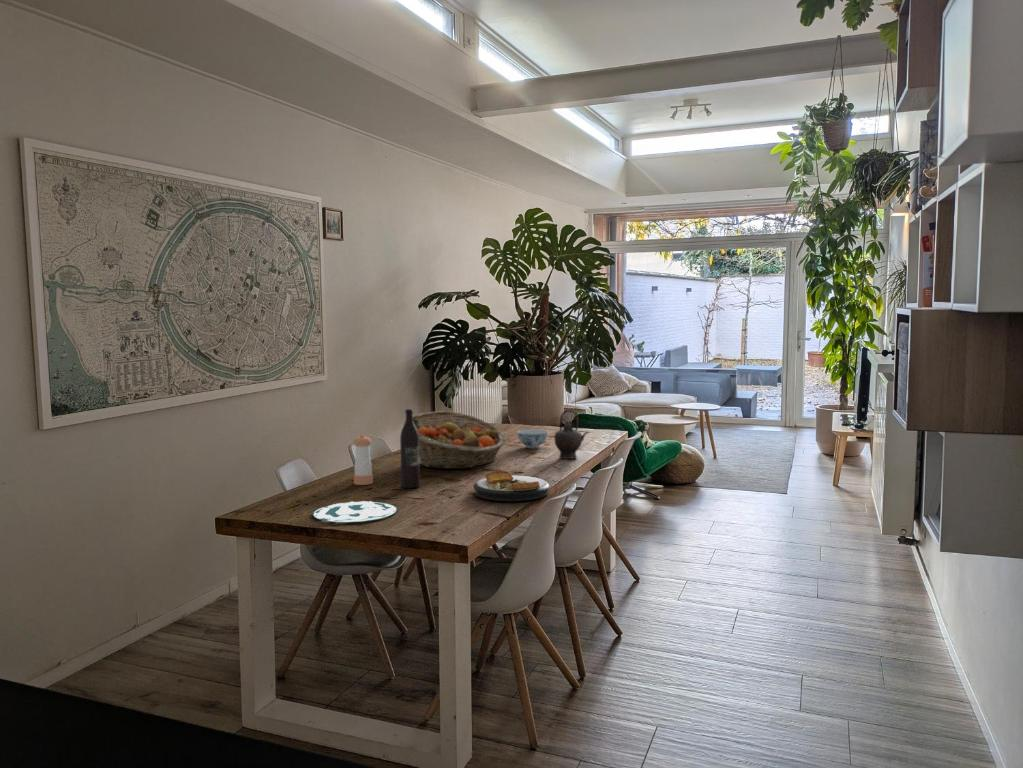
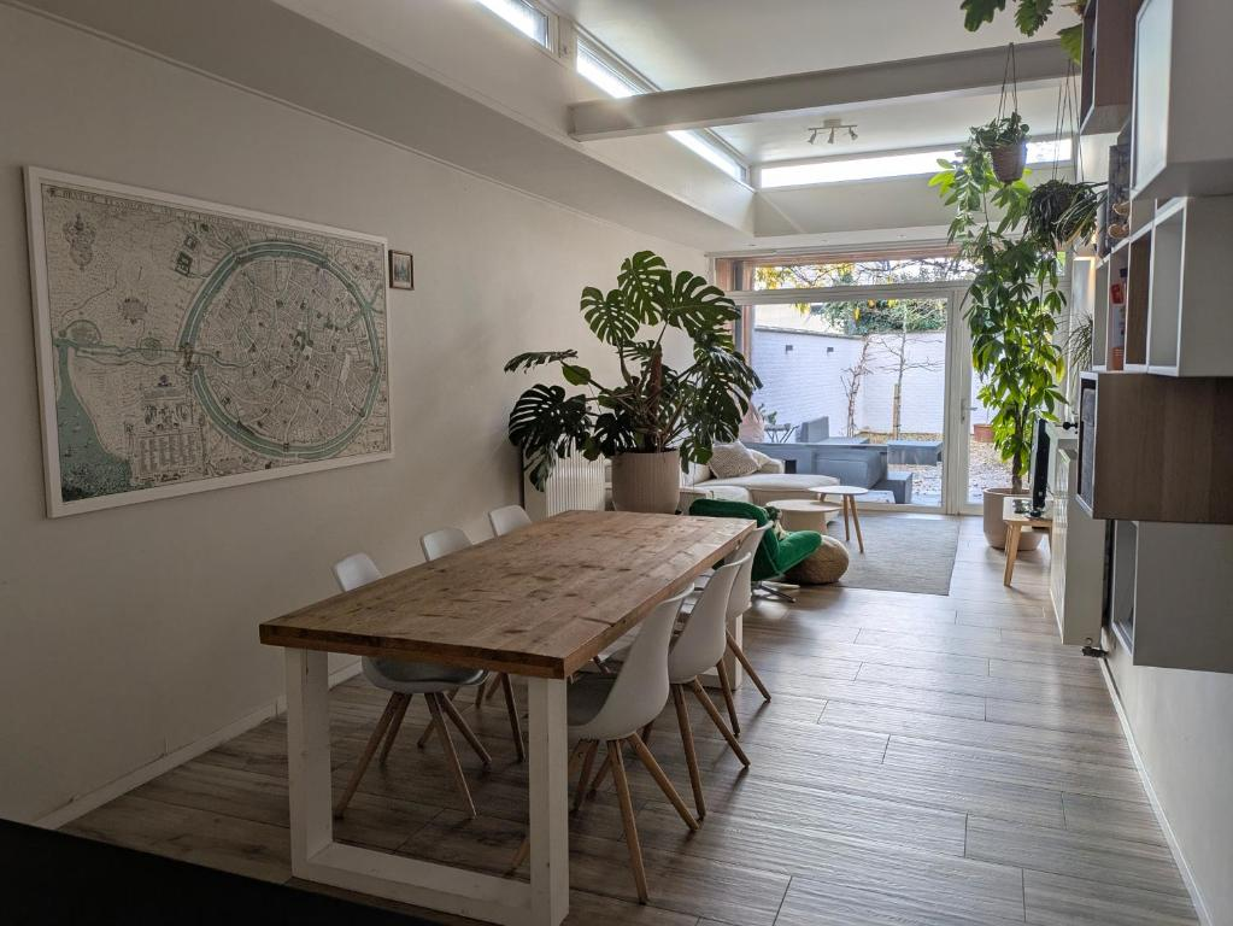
- fruit basket [402,410,507,470]
- teapot [553,408,590,460]
- plate [472,470,550,502]
- pepper shaker [352,434,374,486]
- chinaware [516,429,549,449]
- wine bottle [399,408,421,489]
- plate [312,500,398,523]
